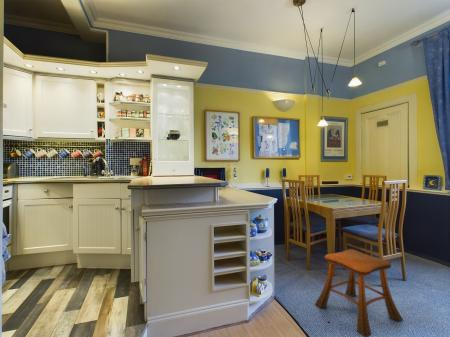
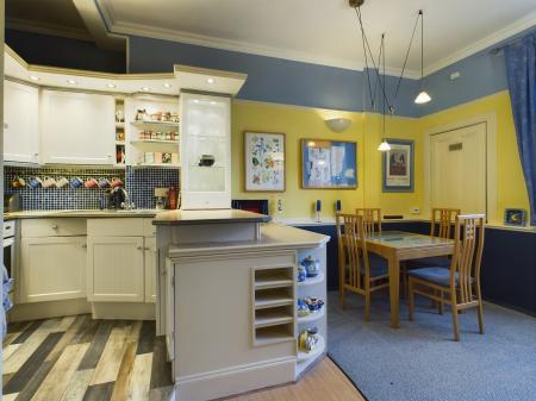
- stool [314,248,404,337]
